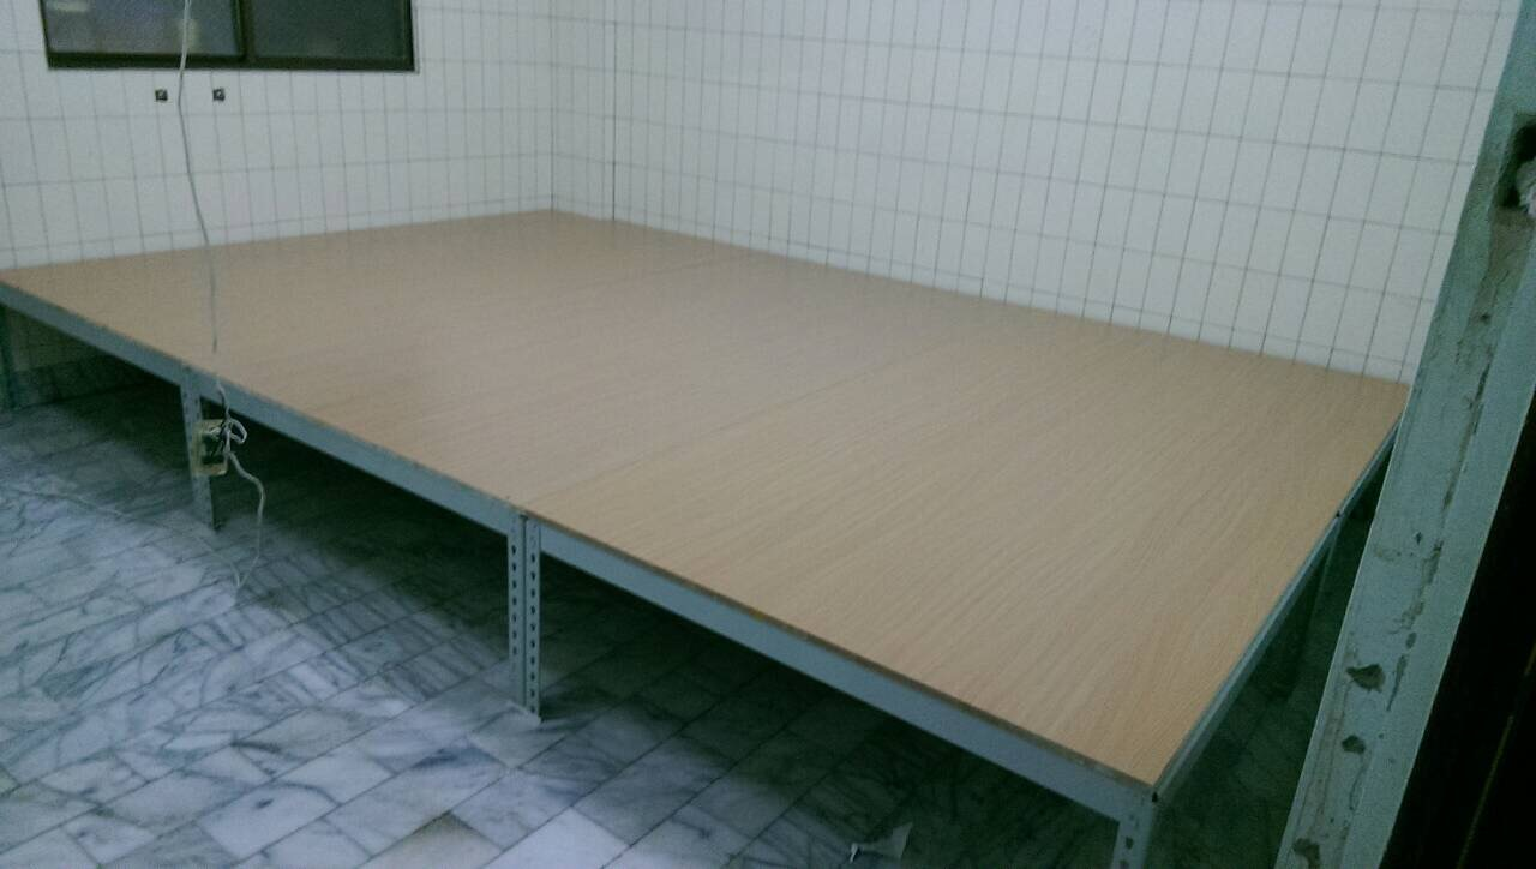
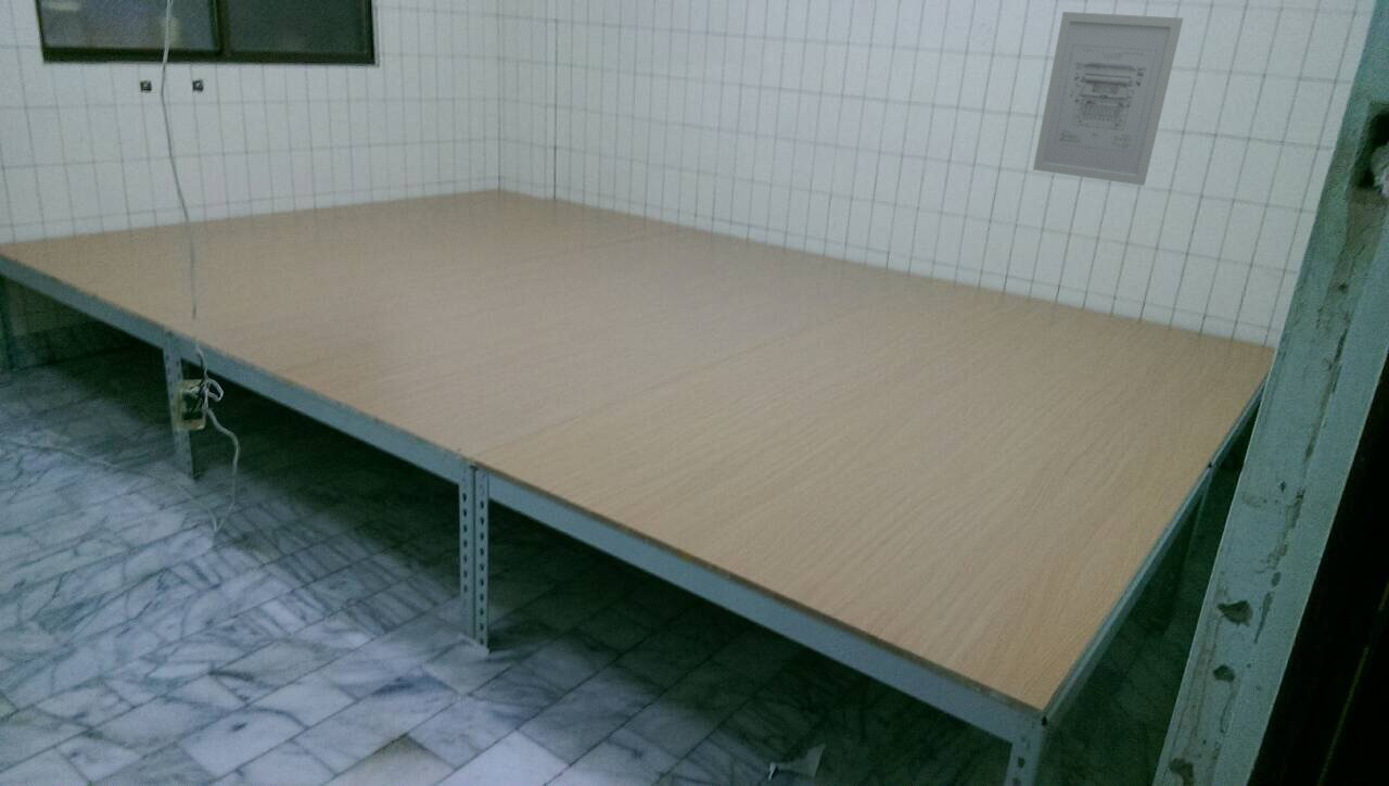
+ wall art [1032,11,1184,187]
